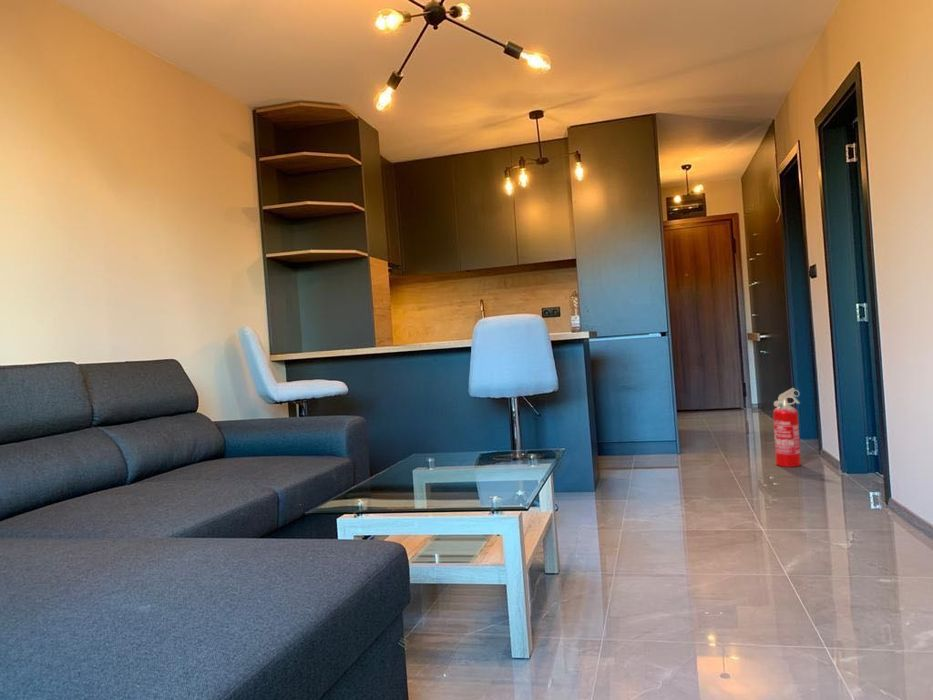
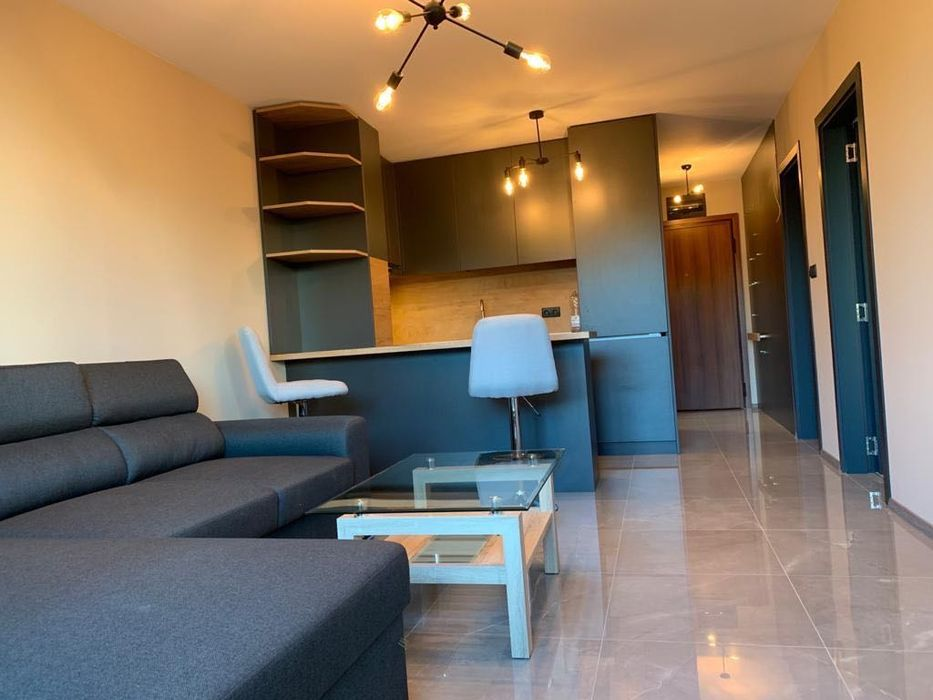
- fire extinguisher [772,387,802,468]
